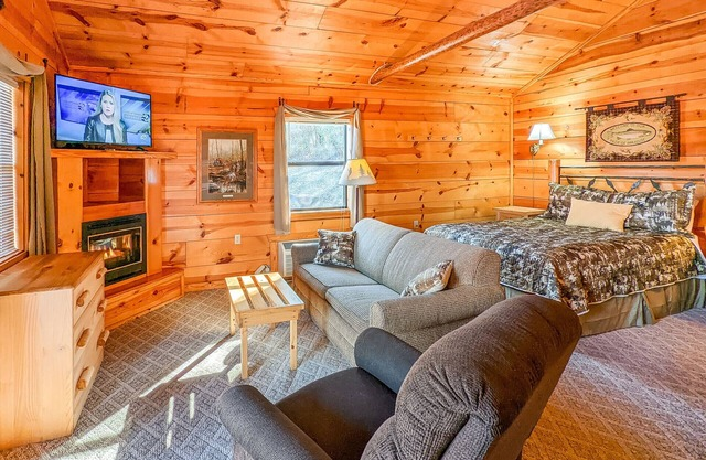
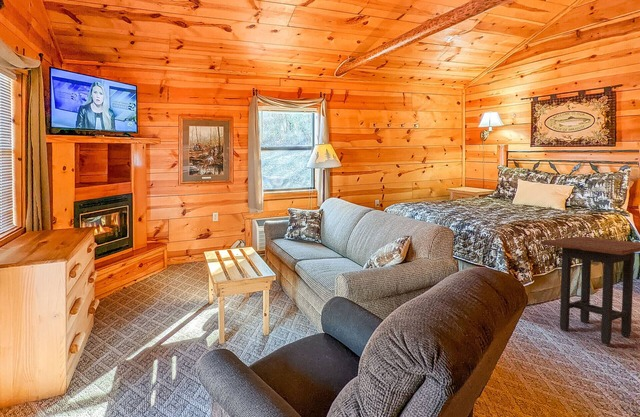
+ side table [540,235,640,346]
